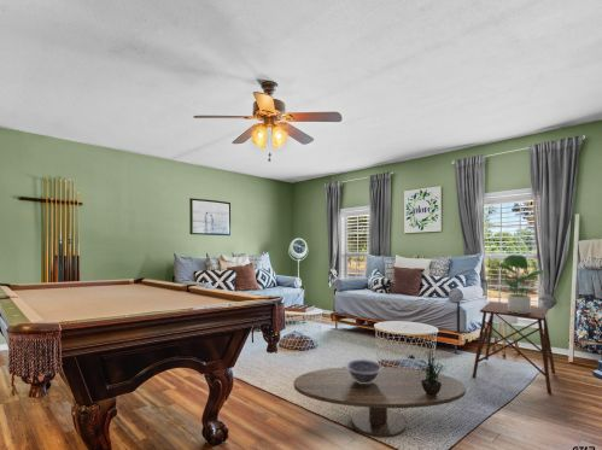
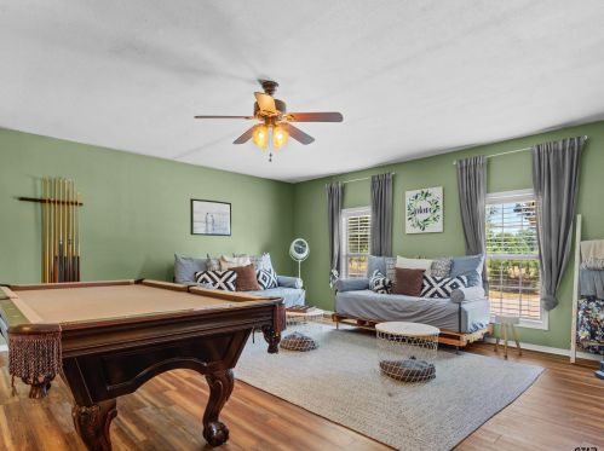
- side table [472,300,556,395]
- potted plant [417,343,448,396]
- decorative bowl [344,358,384,384]
- coffee table [292,366,467,439]
- potted plant [495,253,549,314]
